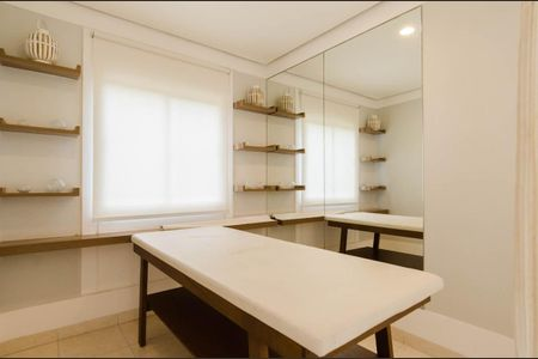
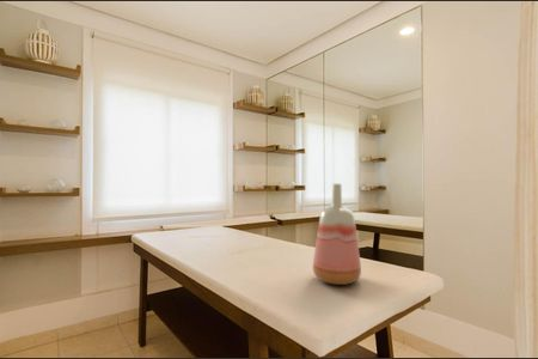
+ vase [312,183,362,286]
